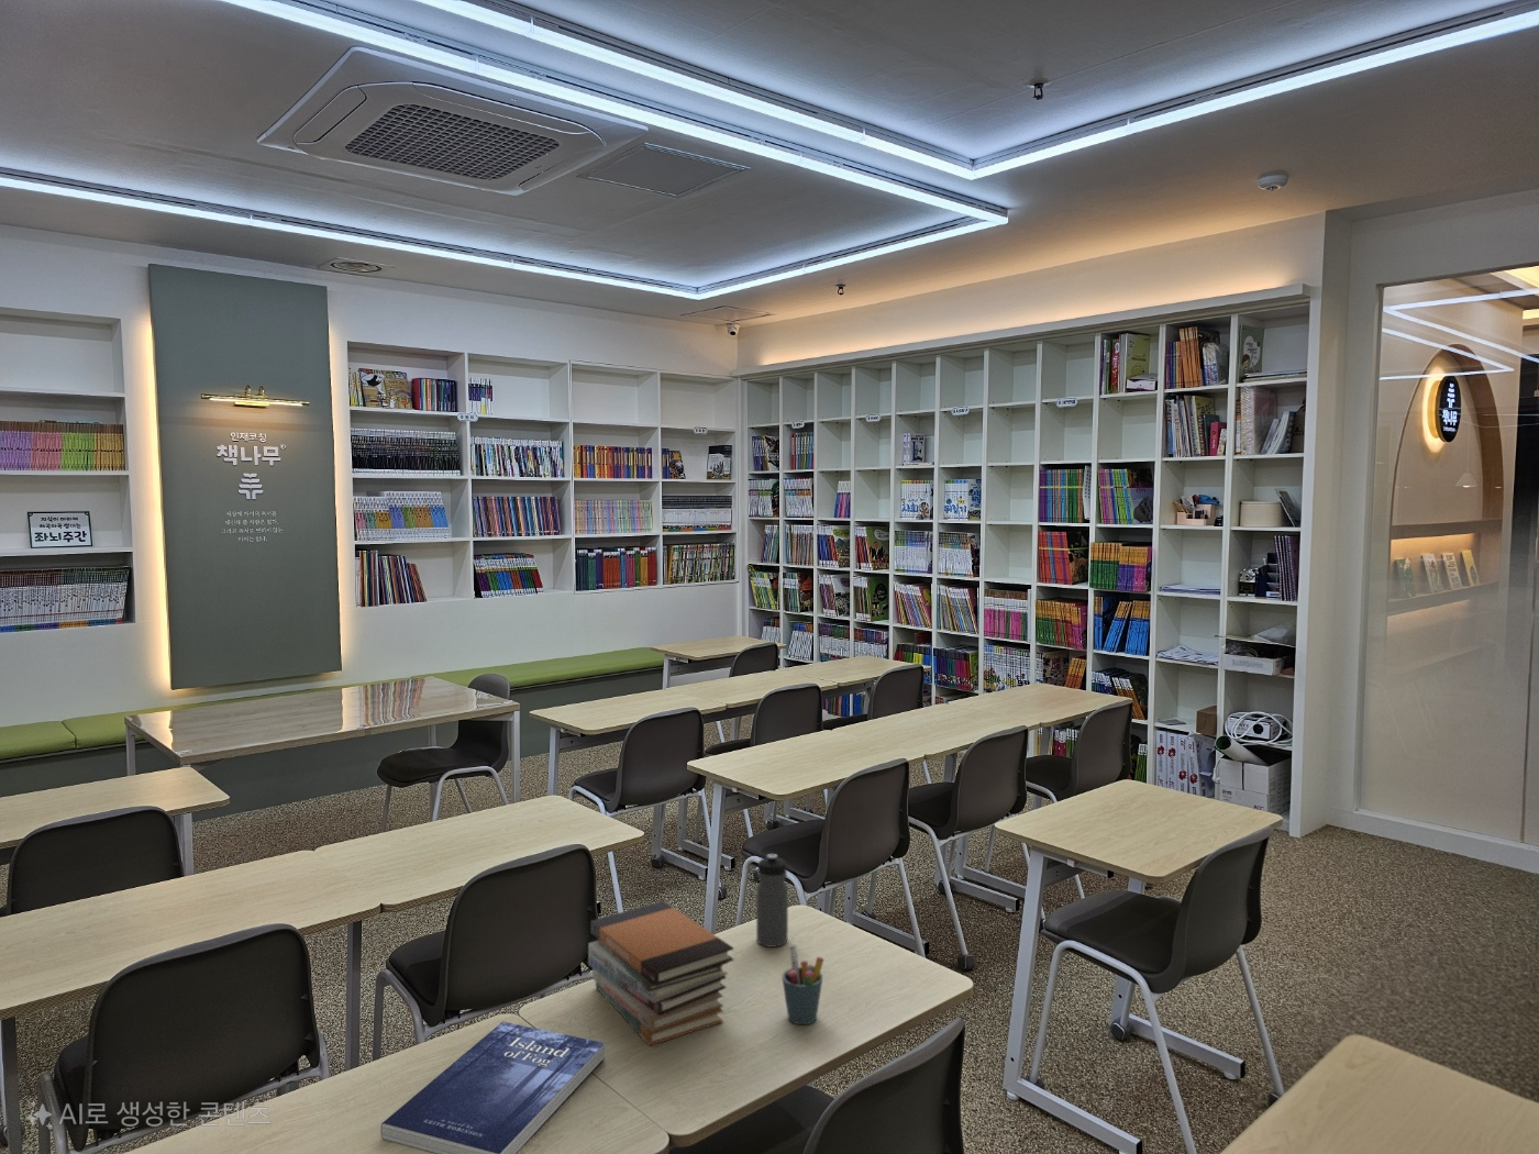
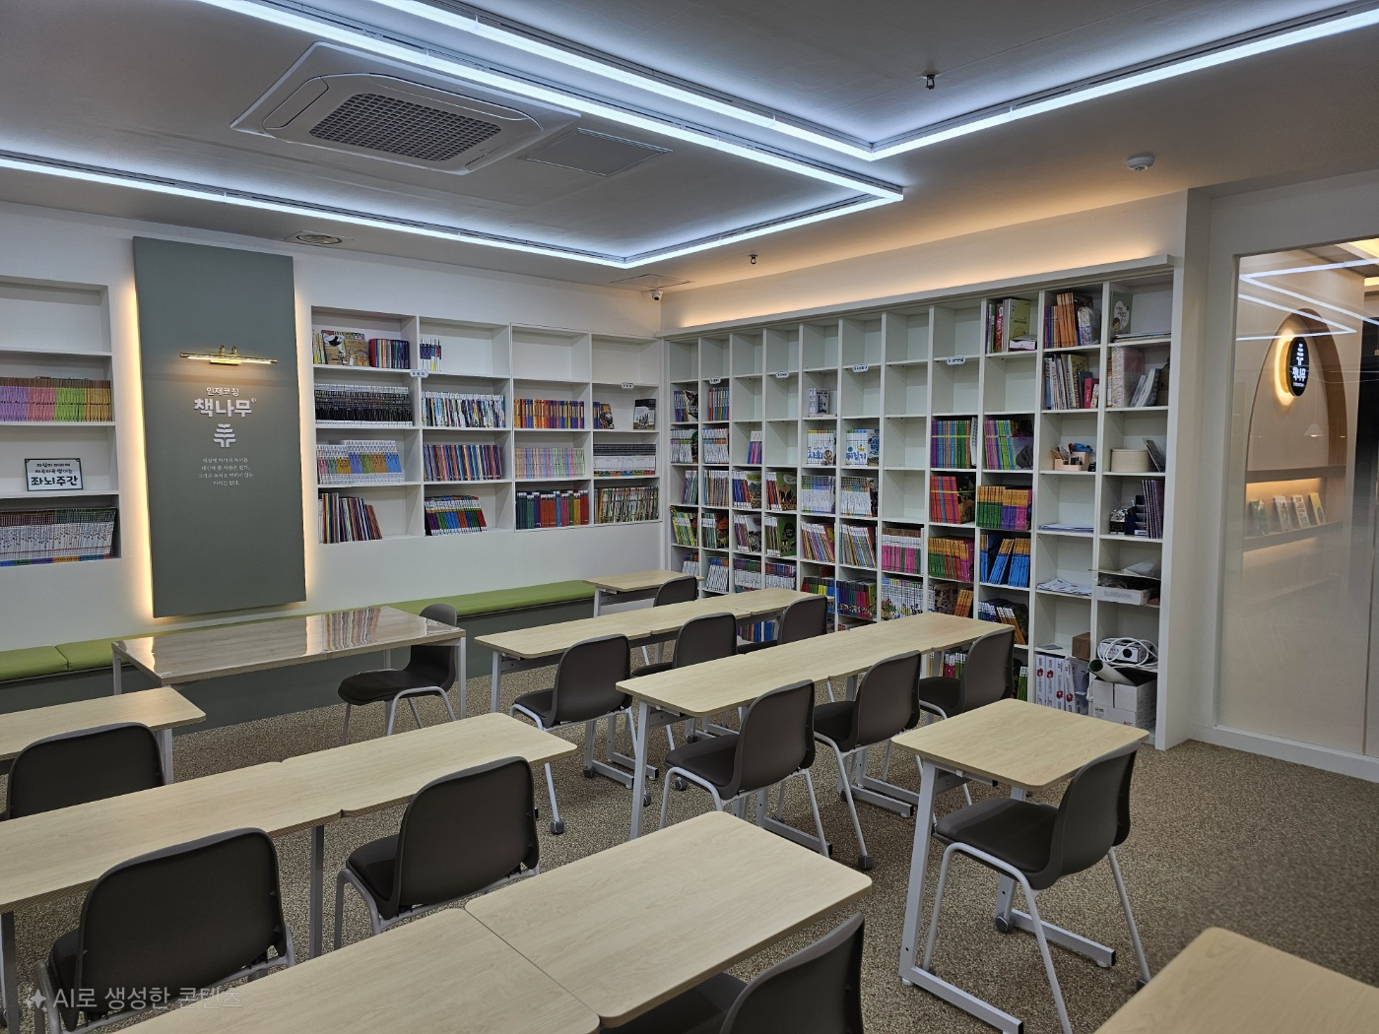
- water bottle [755,853,789,948]
- book stack [587,901,734,1047]
- pen holder [780,944,824,1026]
- book [381,1019,606,1154]
